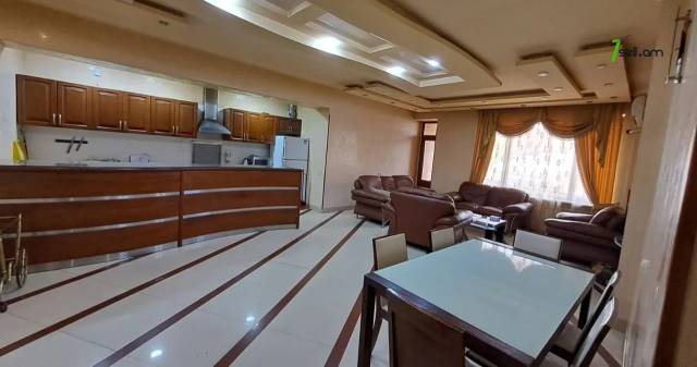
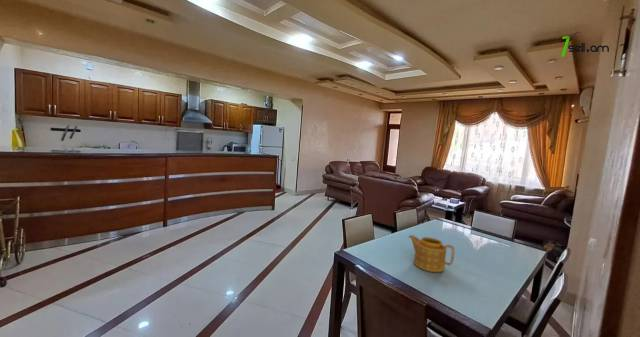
+ teapot [407,234,455,273]
